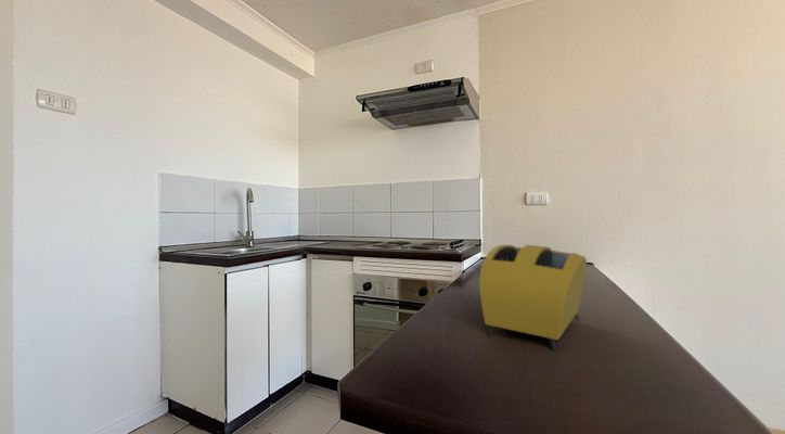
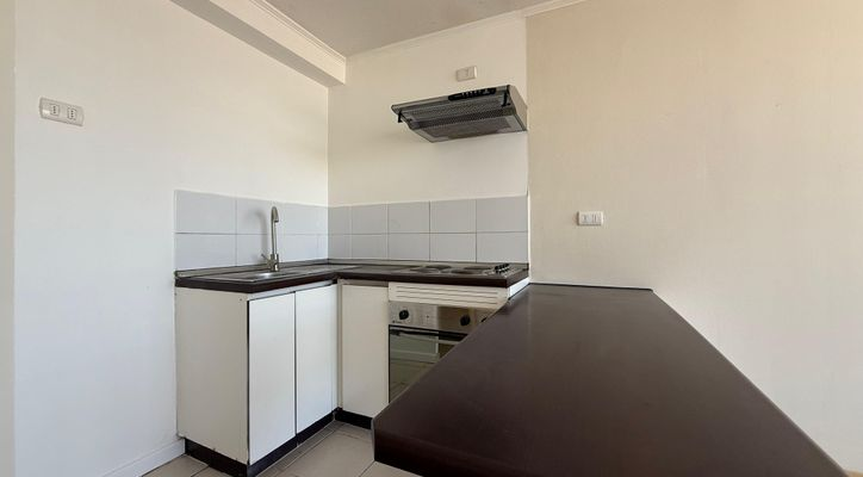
- toaster [478,244,588,353]
